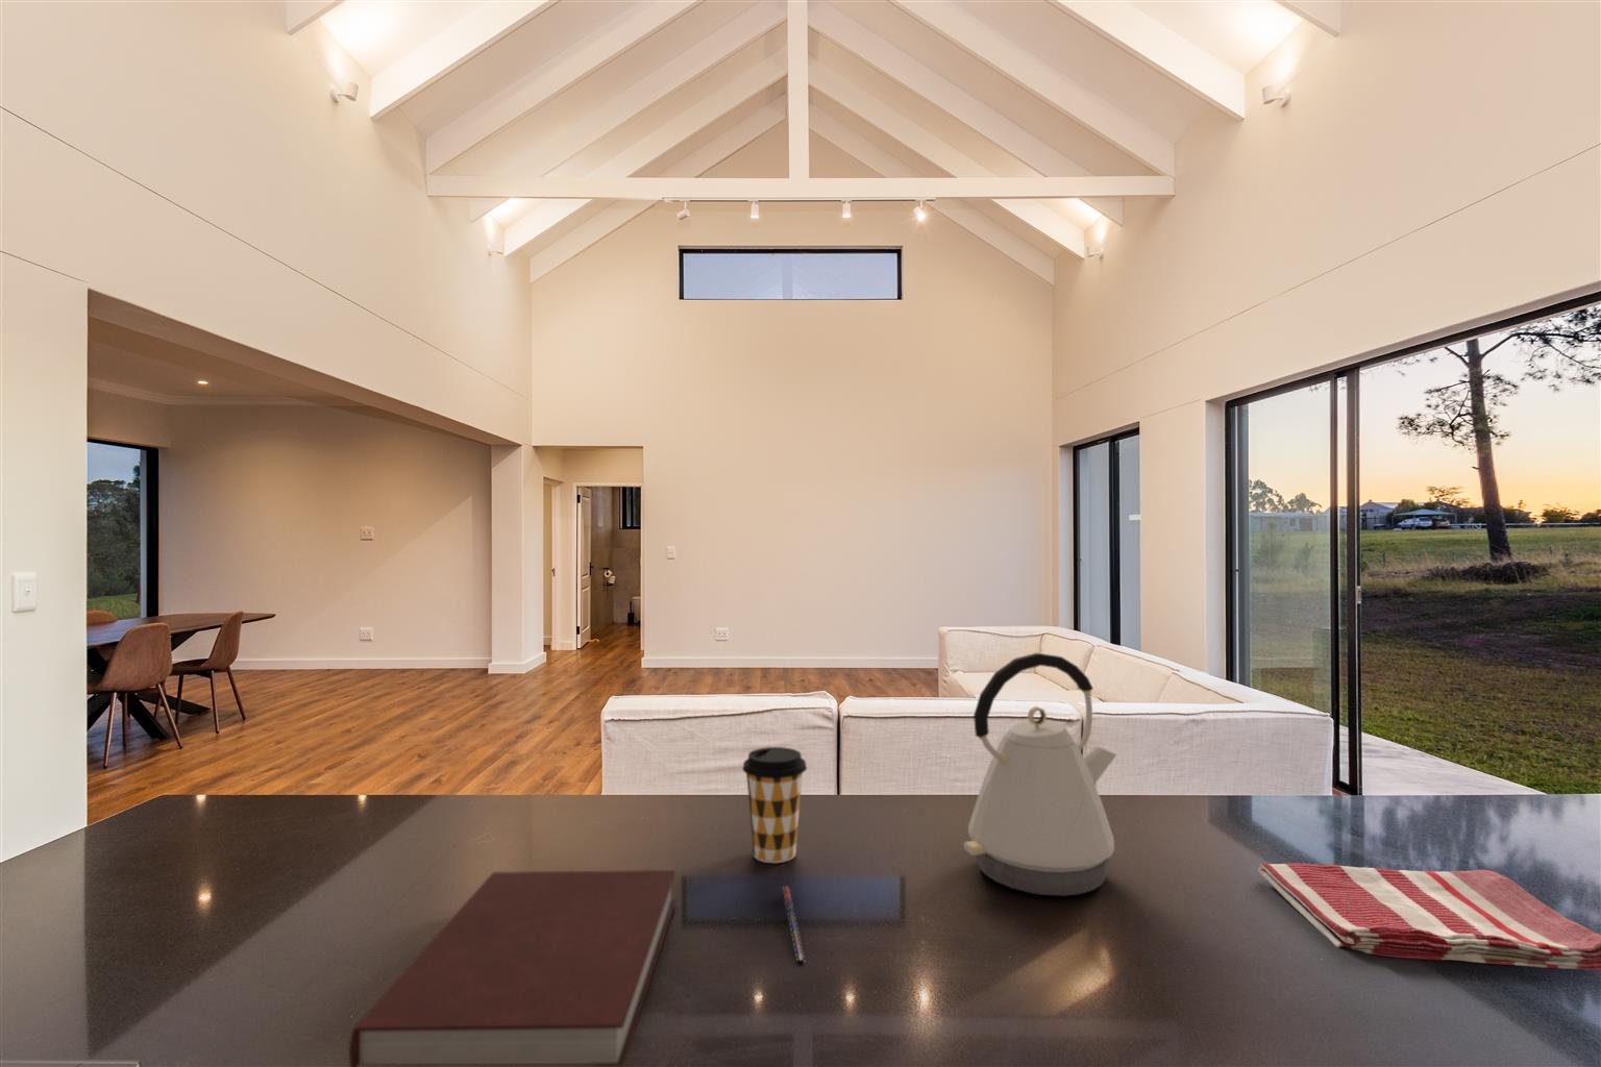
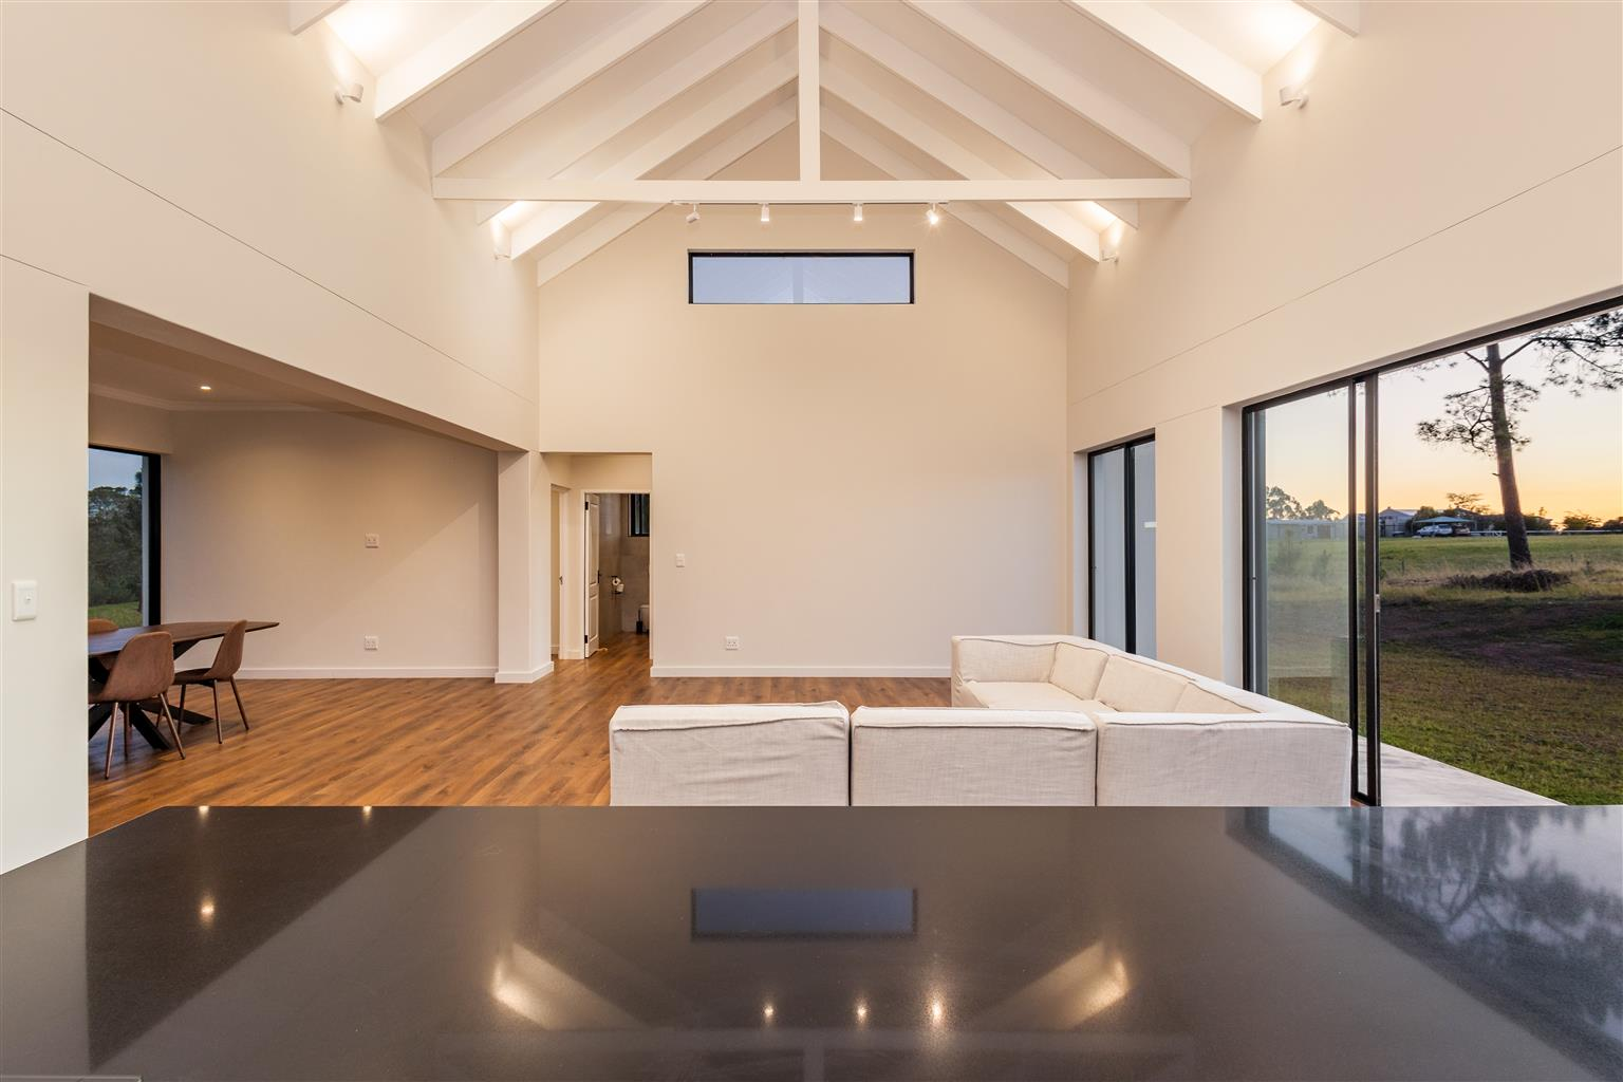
- pen [781,885,805,963]
- kettle [963,653,1117,897]
- dish towel [1257,862,1601,972]
- coffee cup [741,747,808,863]
- notebook [348,869,678,1067]
